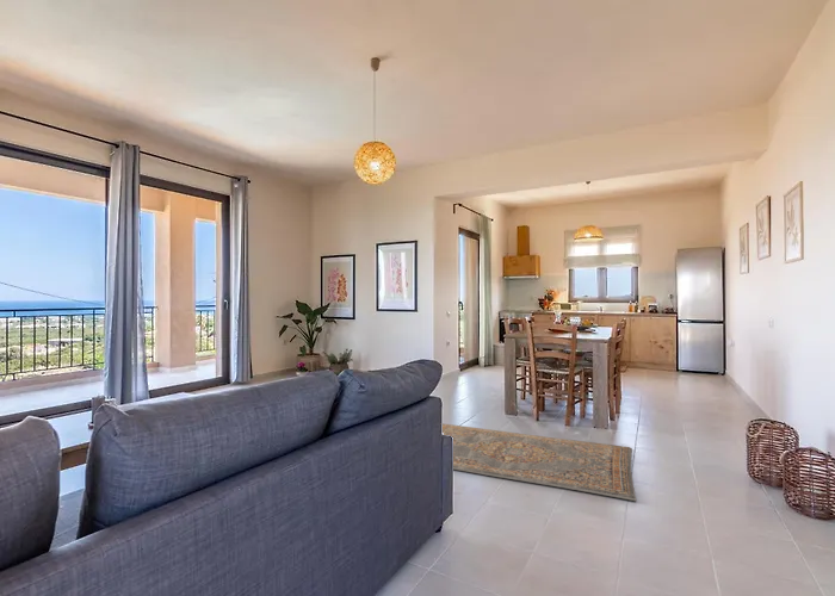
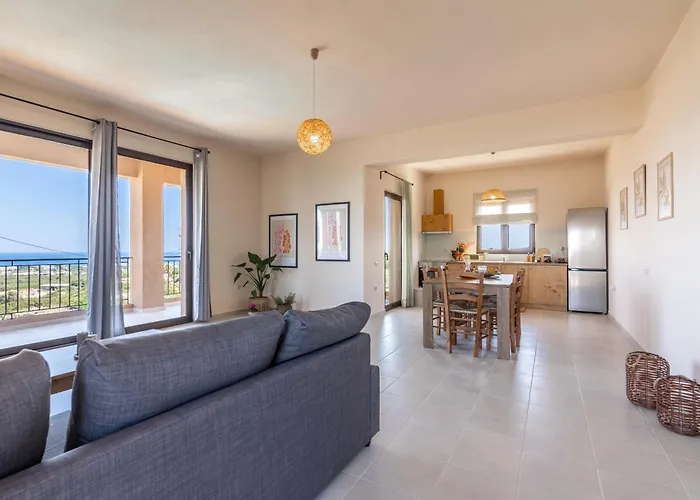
- rug [441,422,637,502]
